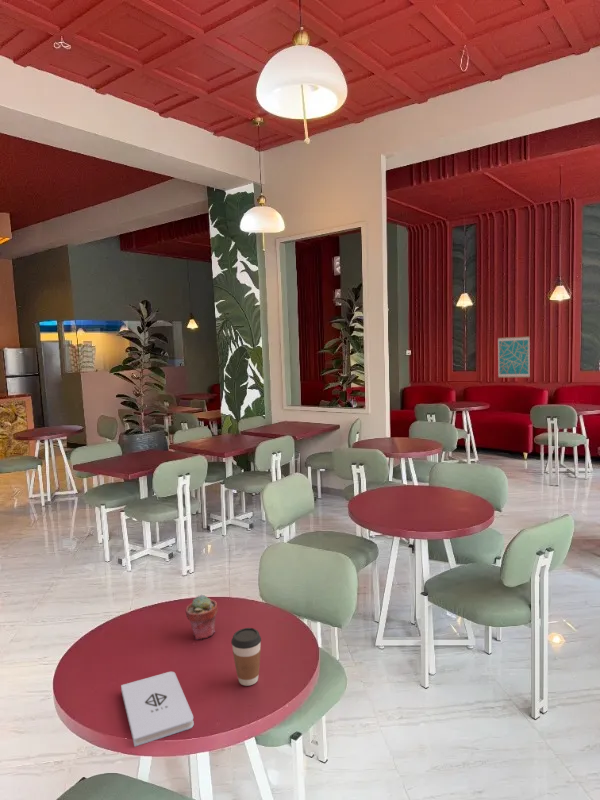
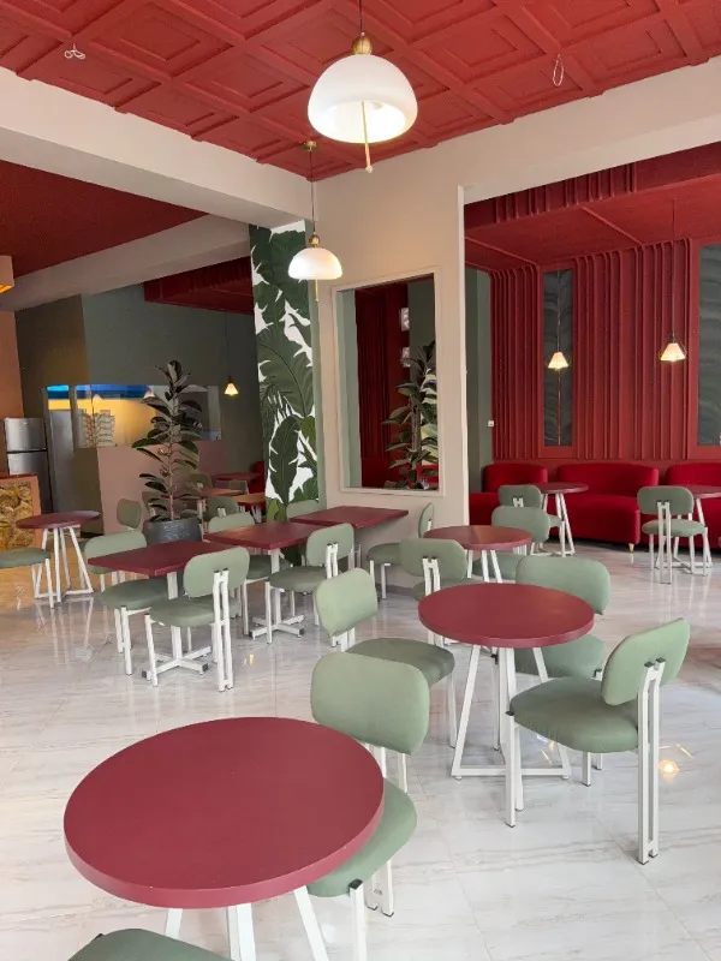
- wall art [497,335,531,379]
- potted succulent [185,594,219,641]
- notepad [120,671,195,748]
- coffee cup [230,627,262,687]
